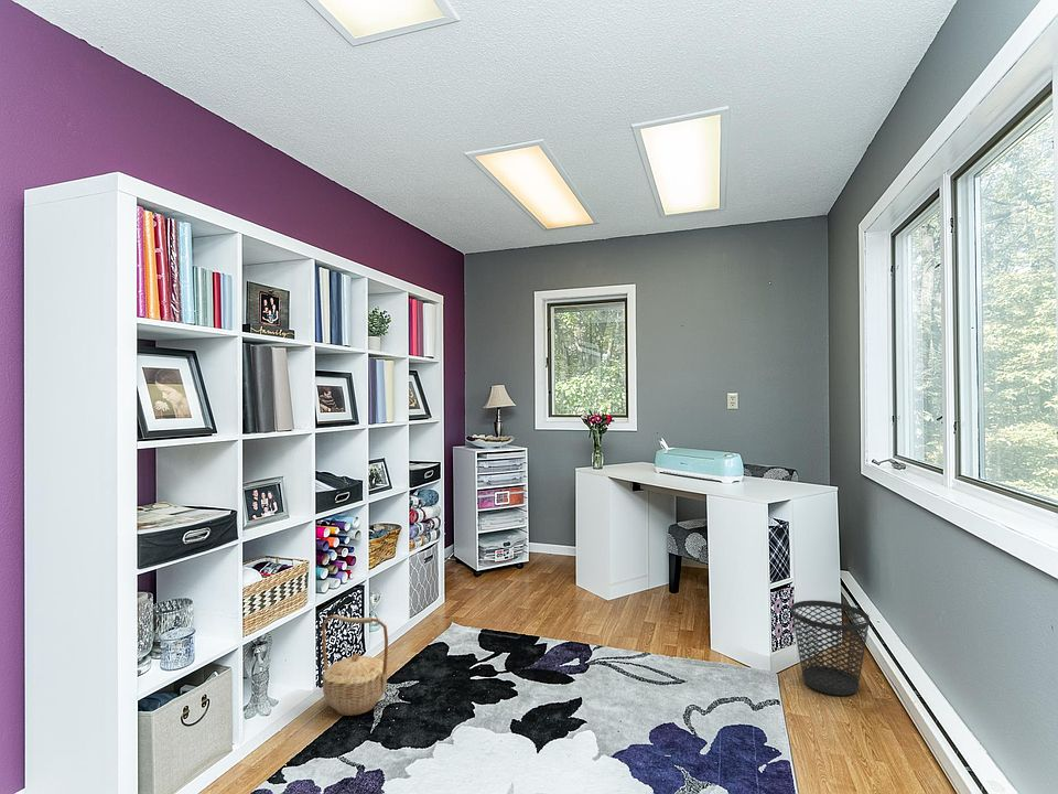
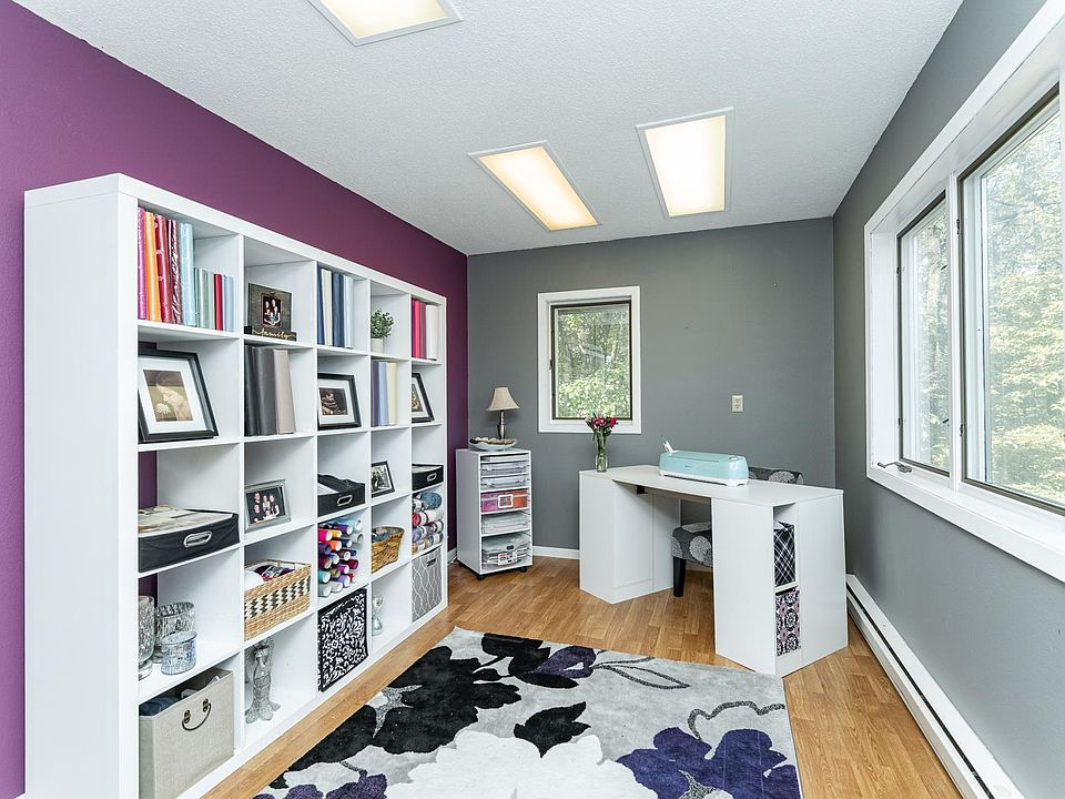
- basket [321,614,389,717]
- wastebasket [790,599,871,697]
